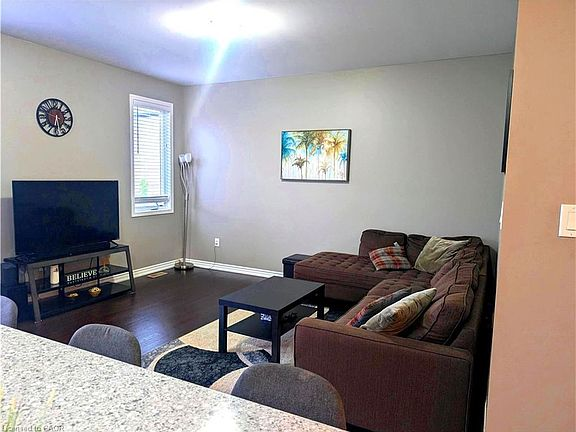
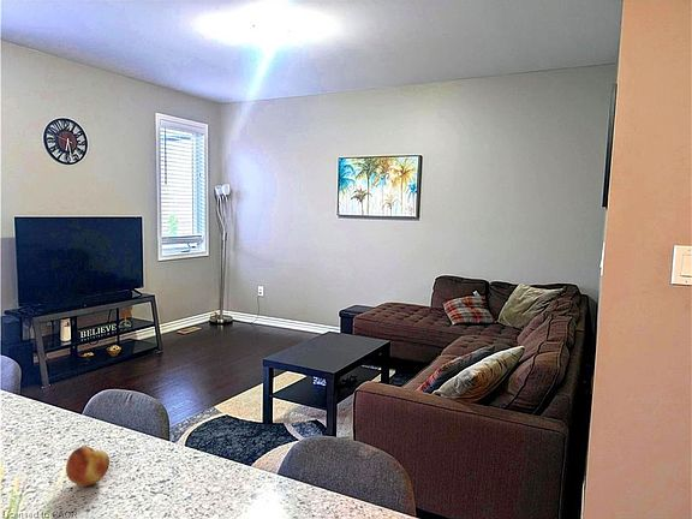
+ fruit [65,446,111,488]
